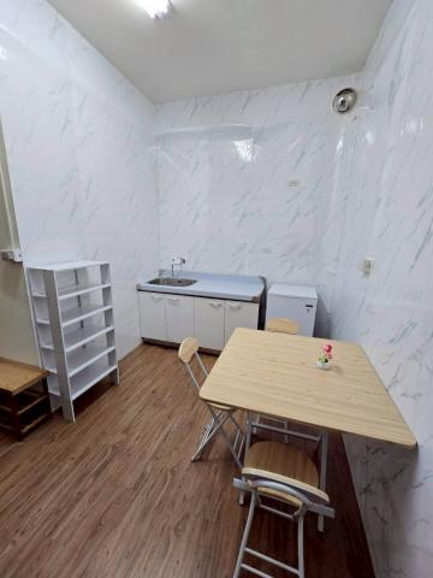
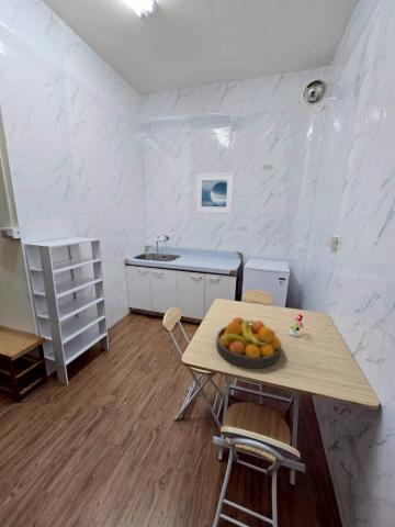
+ fruit bowl [215,316,282,369]
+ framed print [194,172,235,214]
